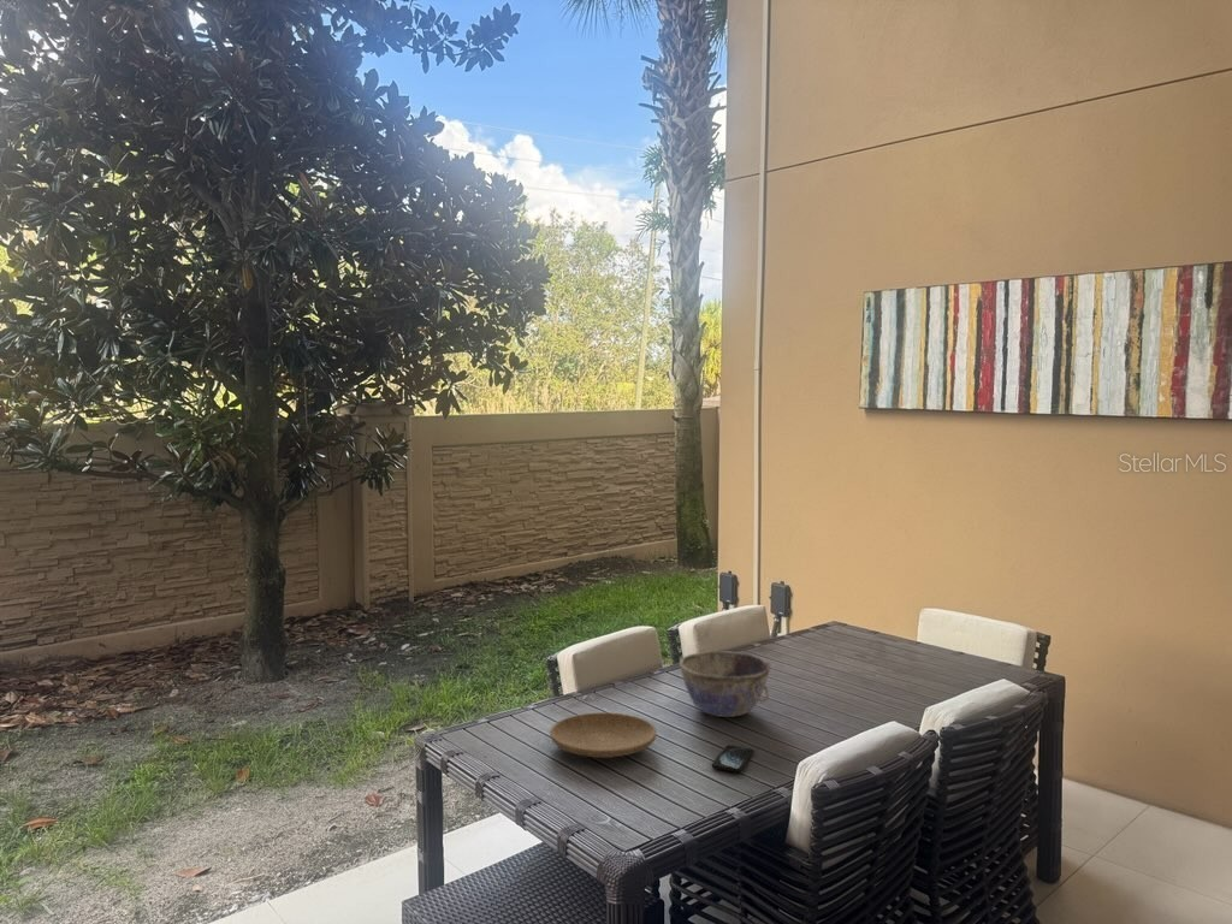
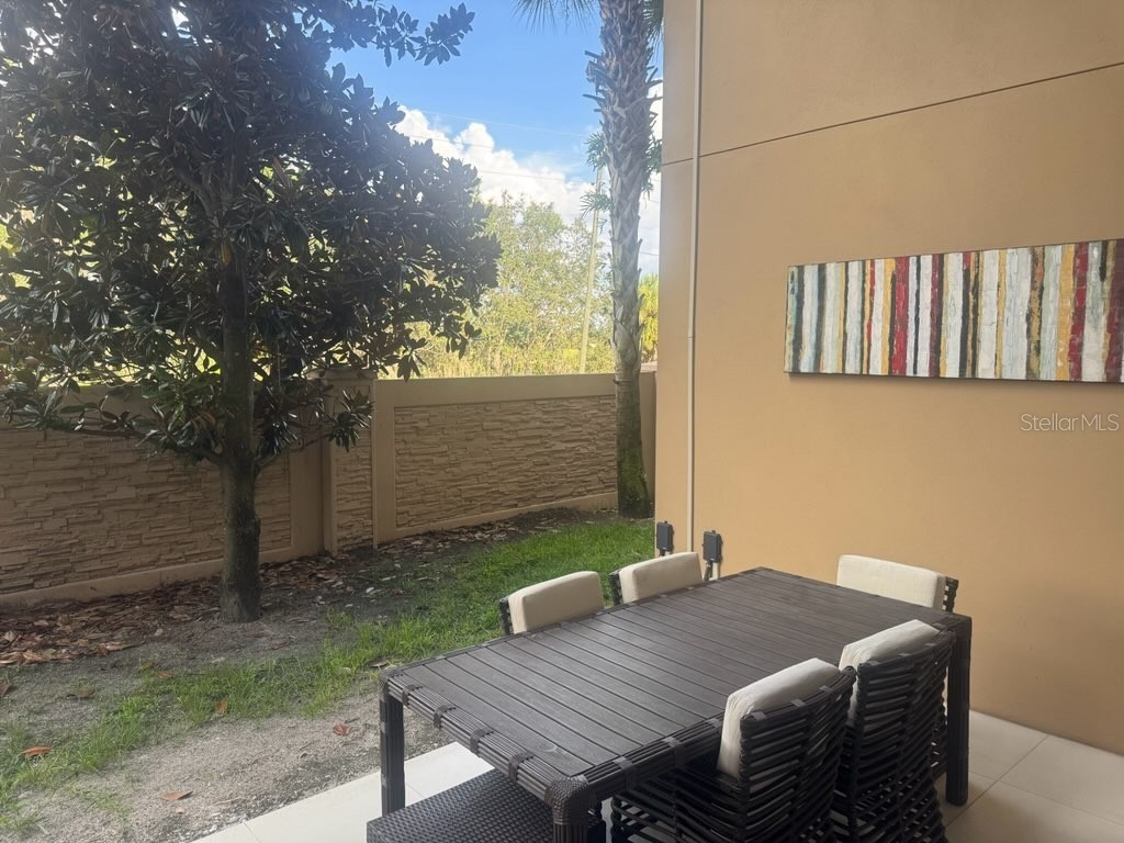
- smartphone [711,744,756,774]
- bowl [679,650,771,718]
- plate [549,711,658,759]
